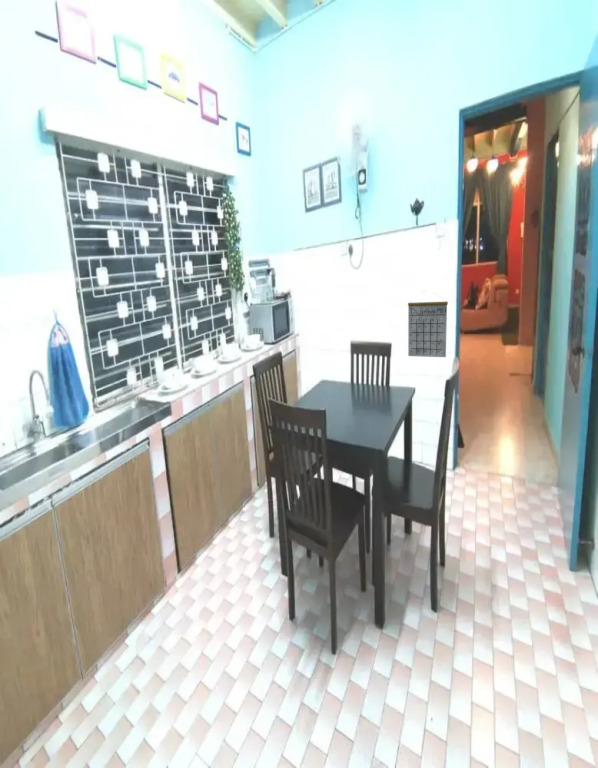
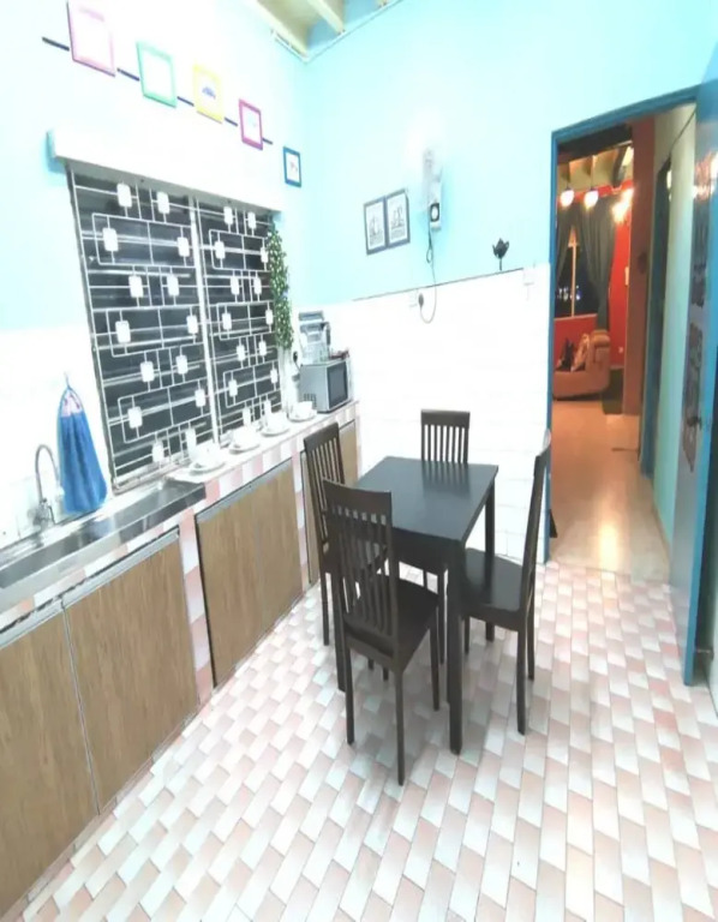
- calendar [407,290,449,358]
